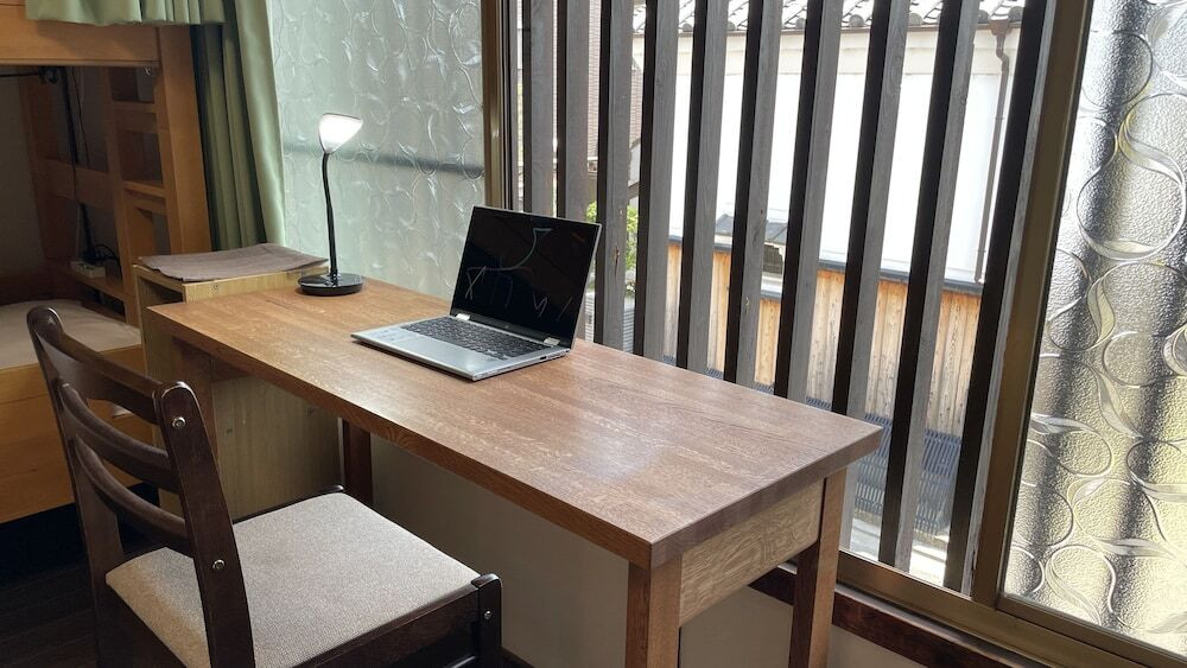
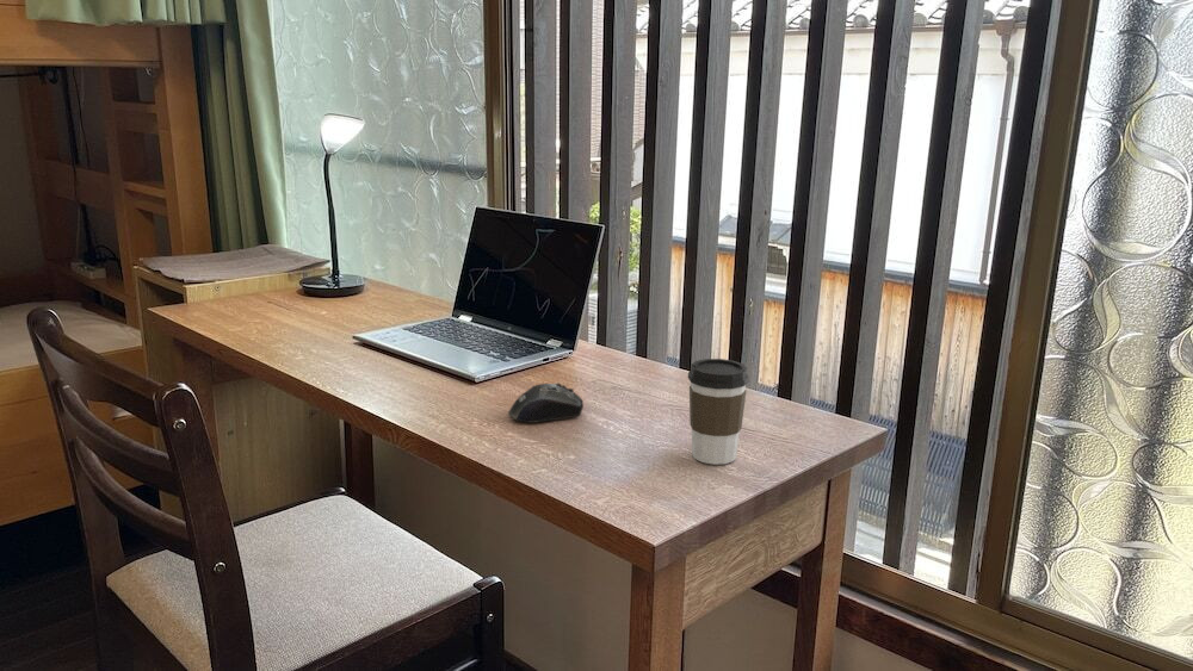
+ computer mouse [507,383,585,424]
+ coffee cup [687,358,750,466]
